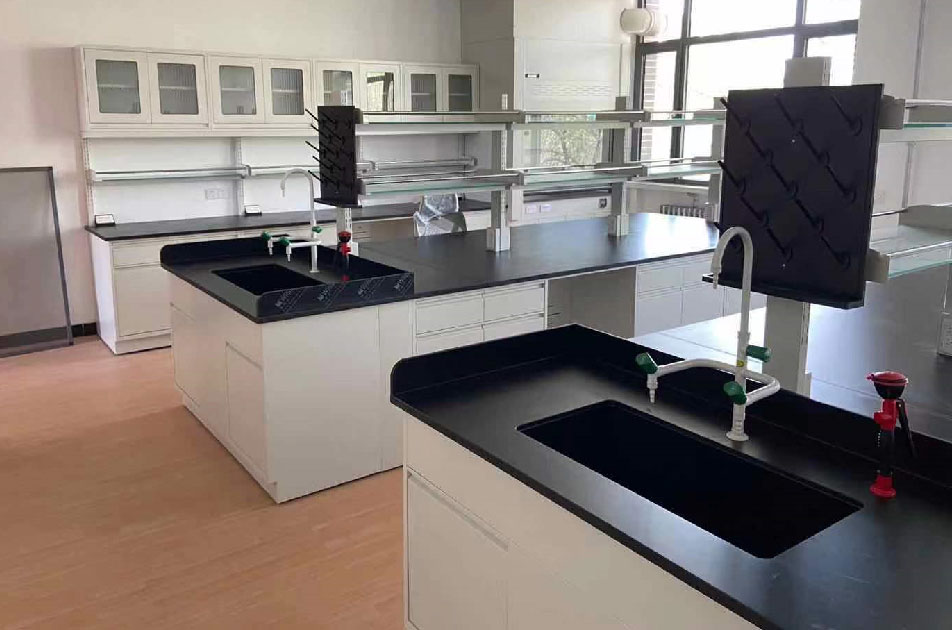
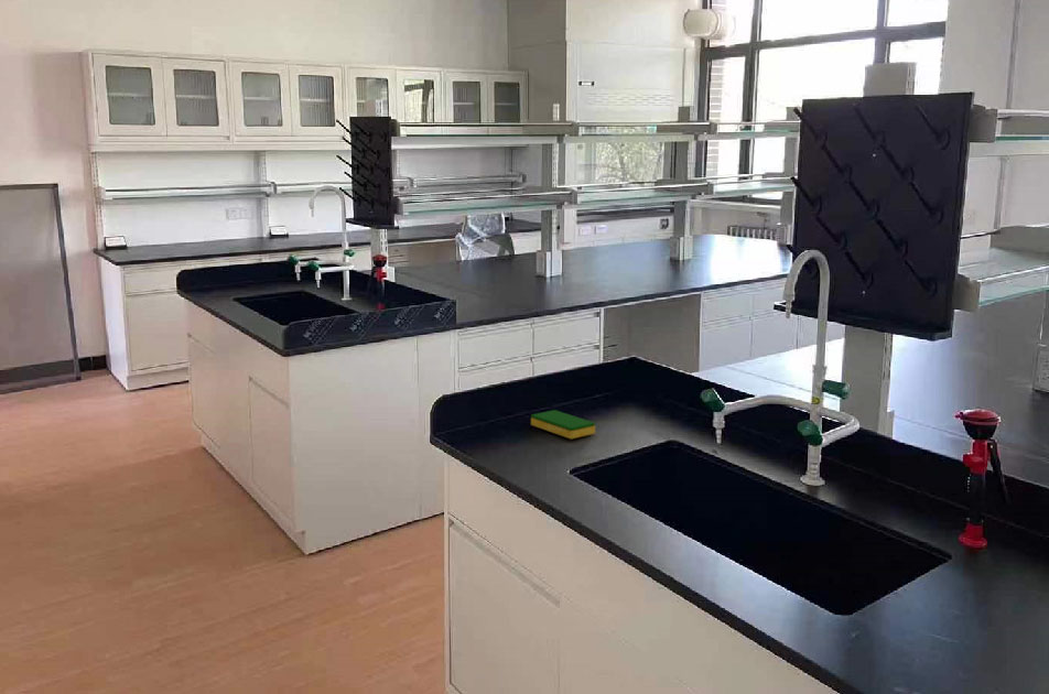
+ dish sponge [530,409,596,440]
